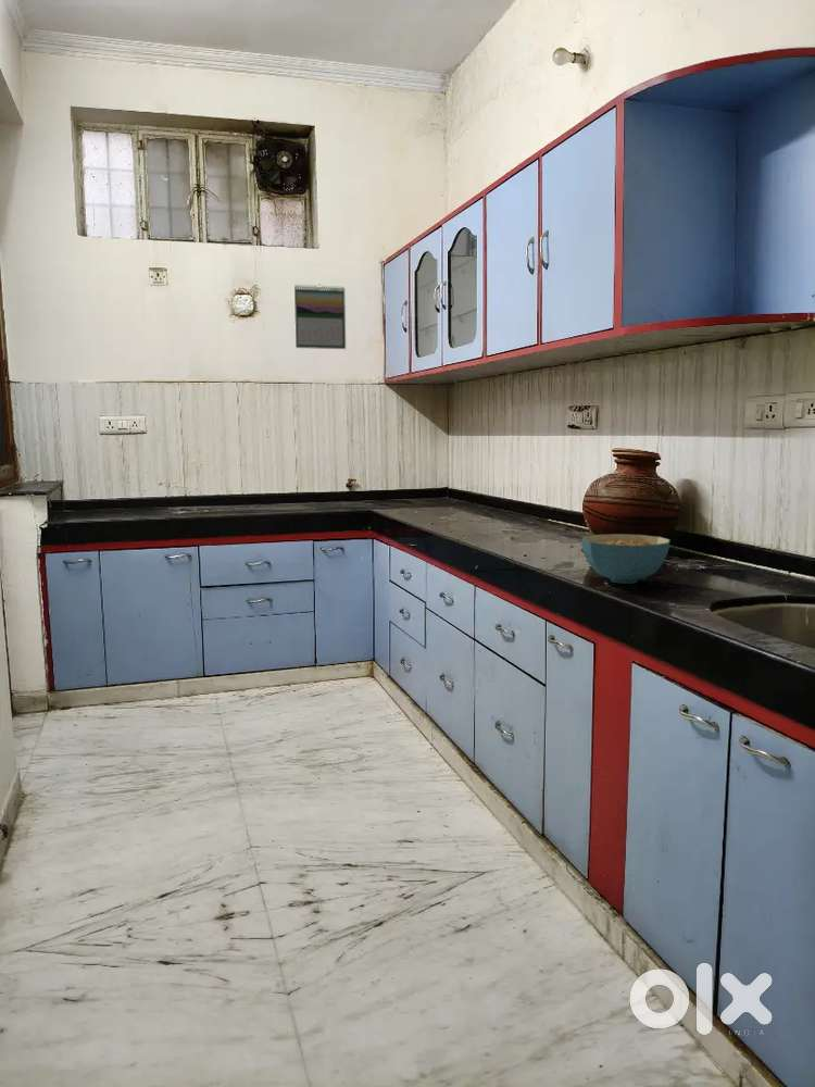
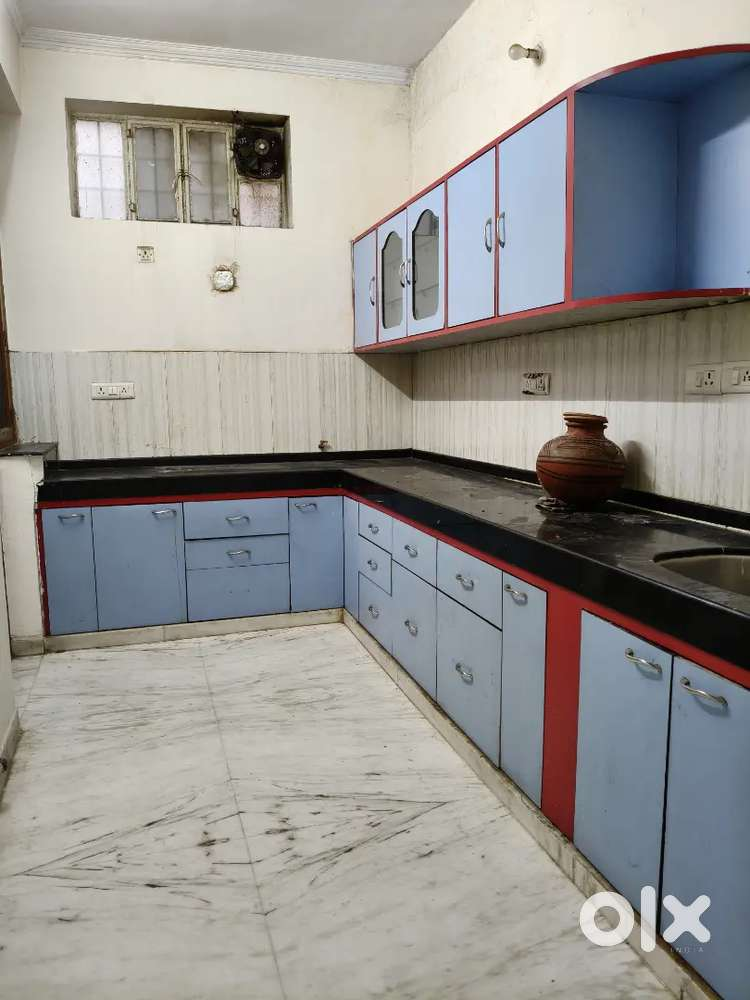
- cereal bowl [580,533,672,585]
- calendar [293,284,347,350]
